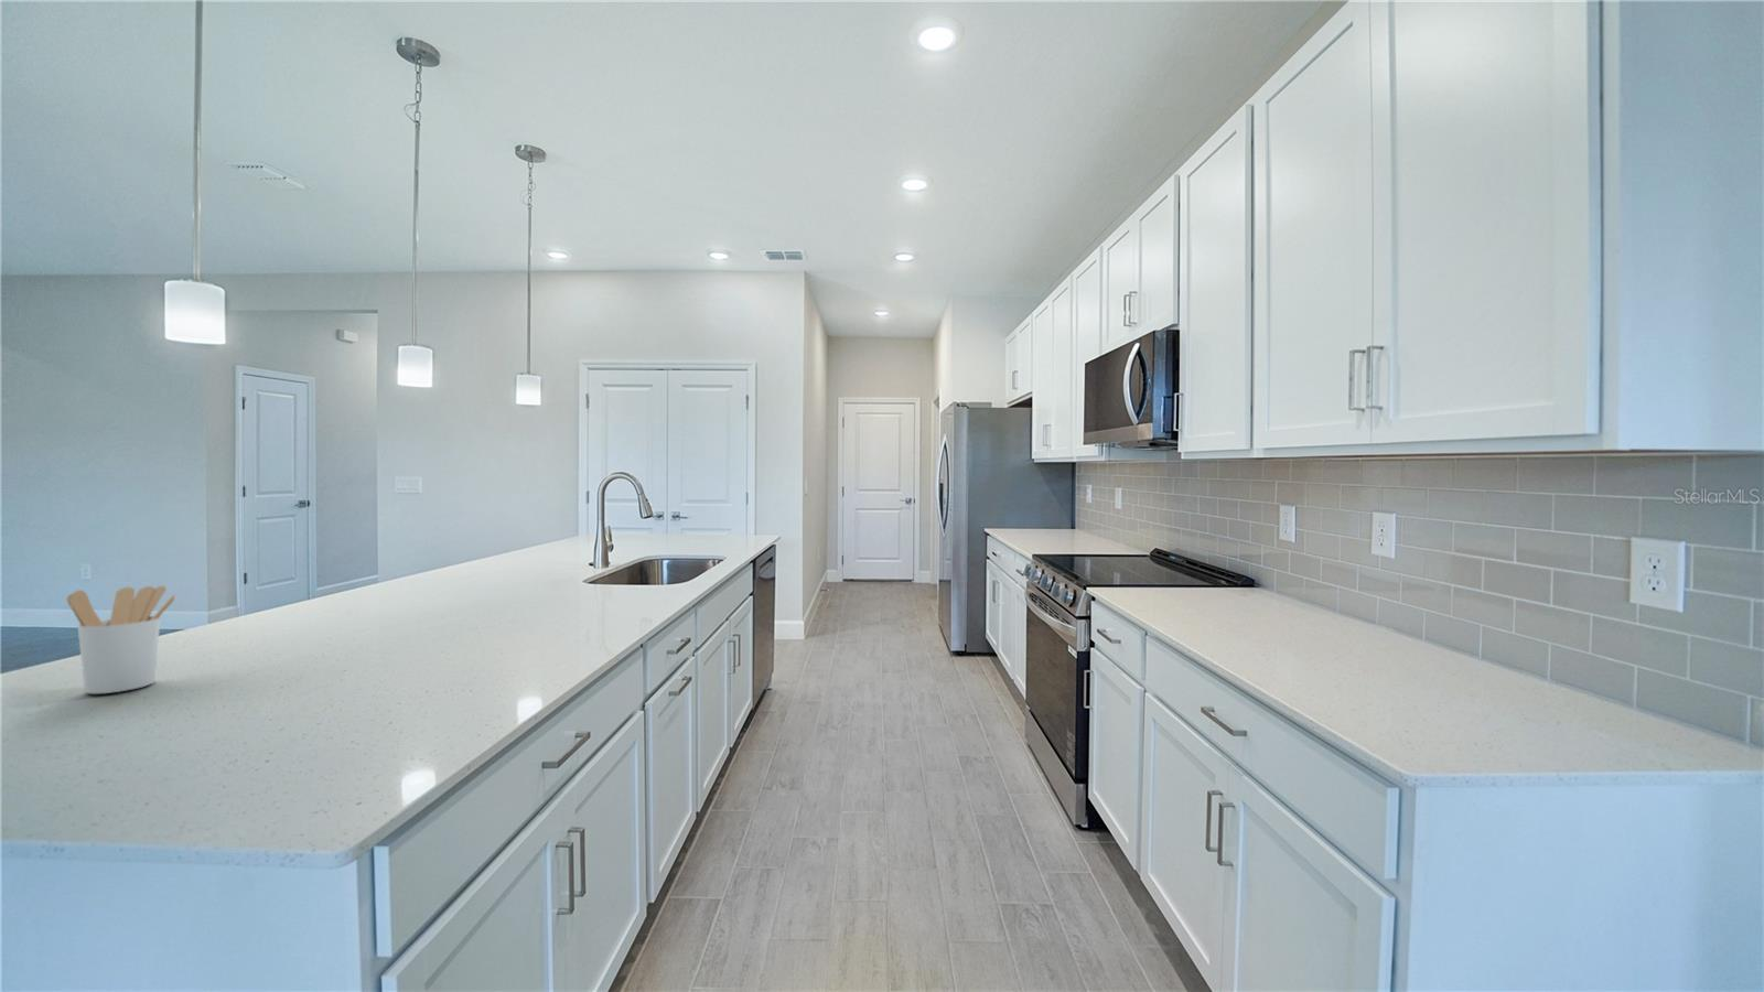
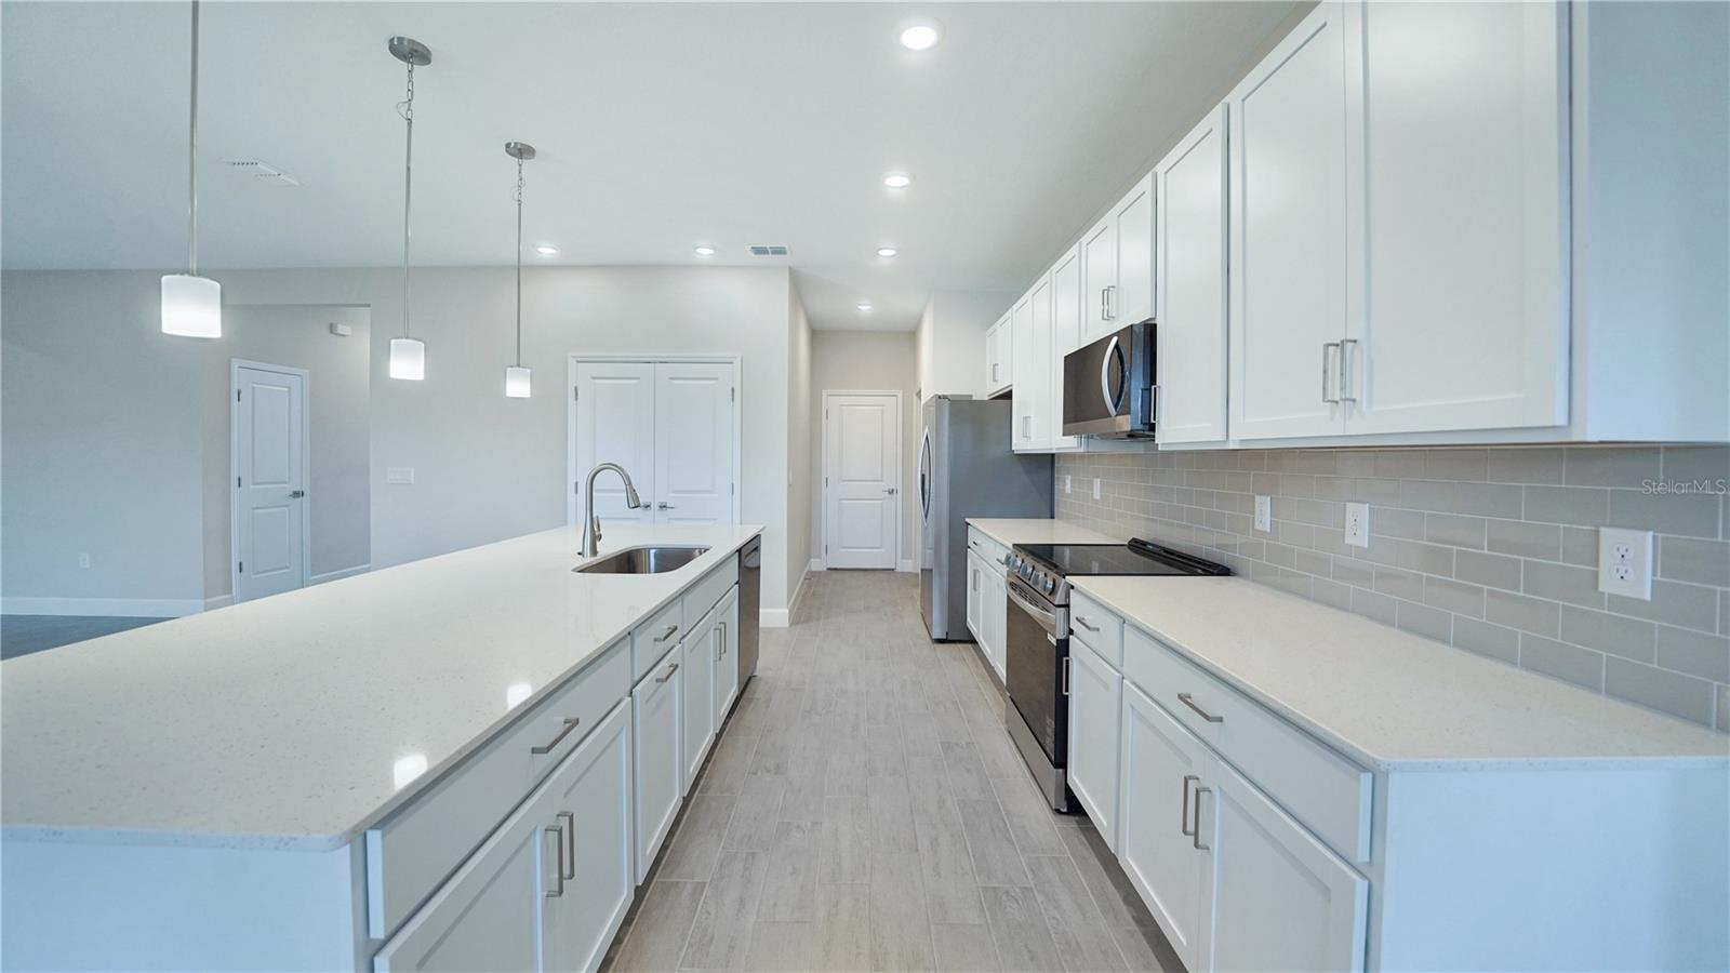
- utensil holder [67,585,177,694]
